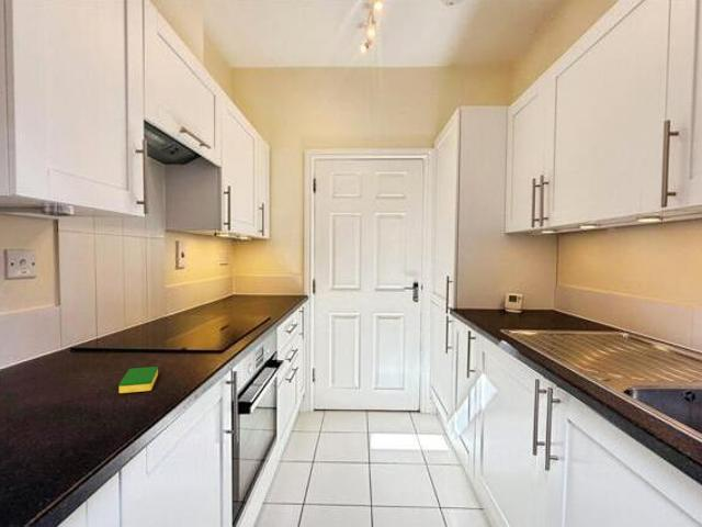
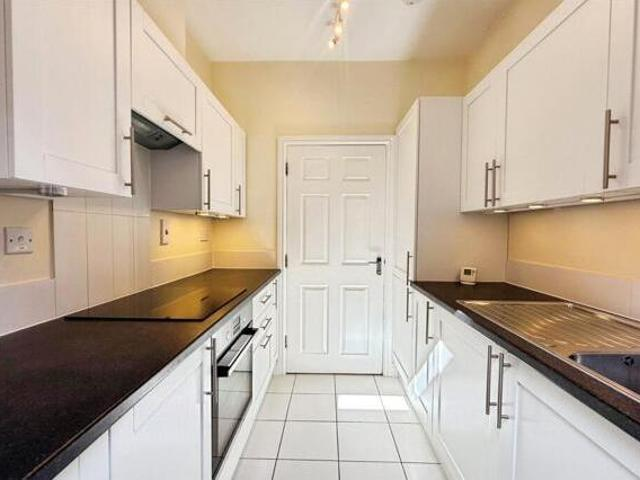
- dish sponge [118,366,159,394]
